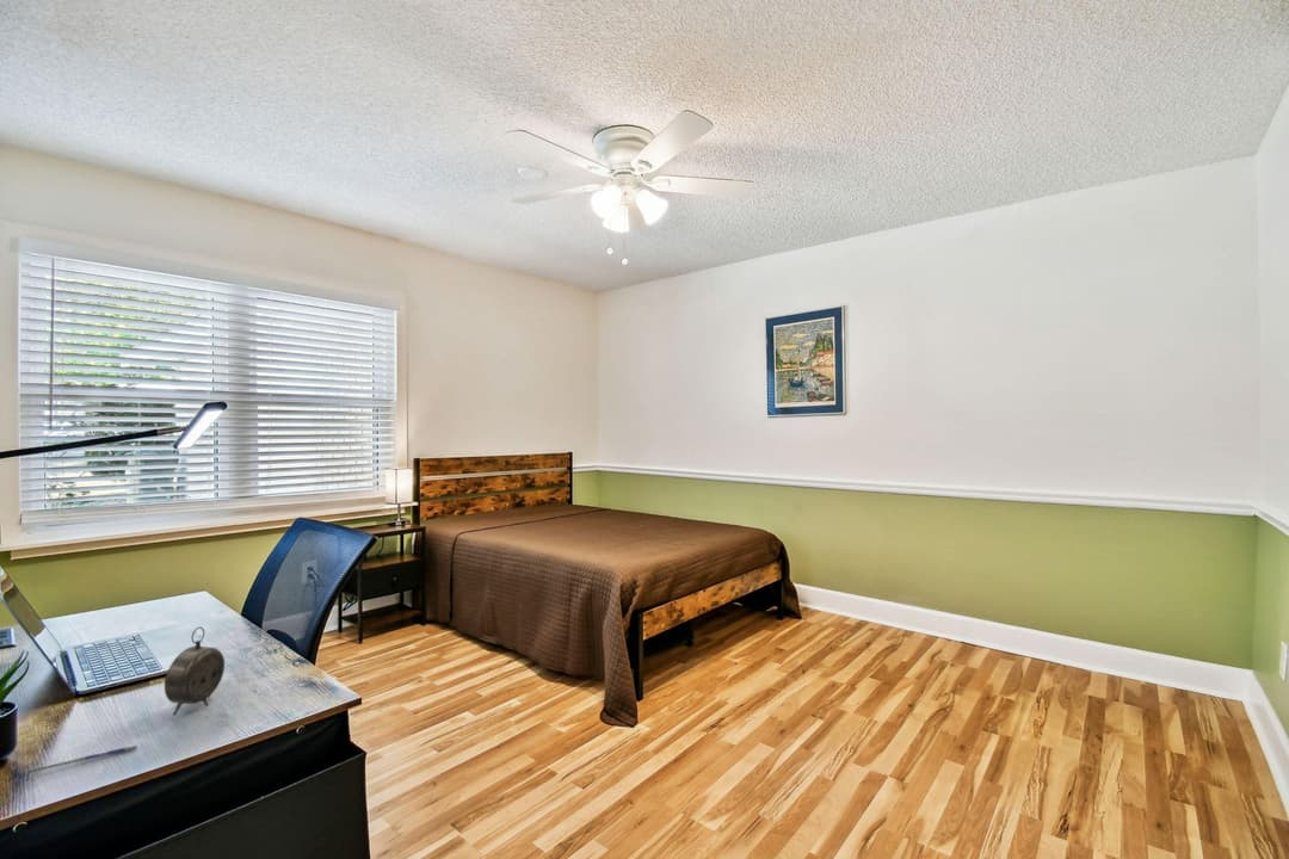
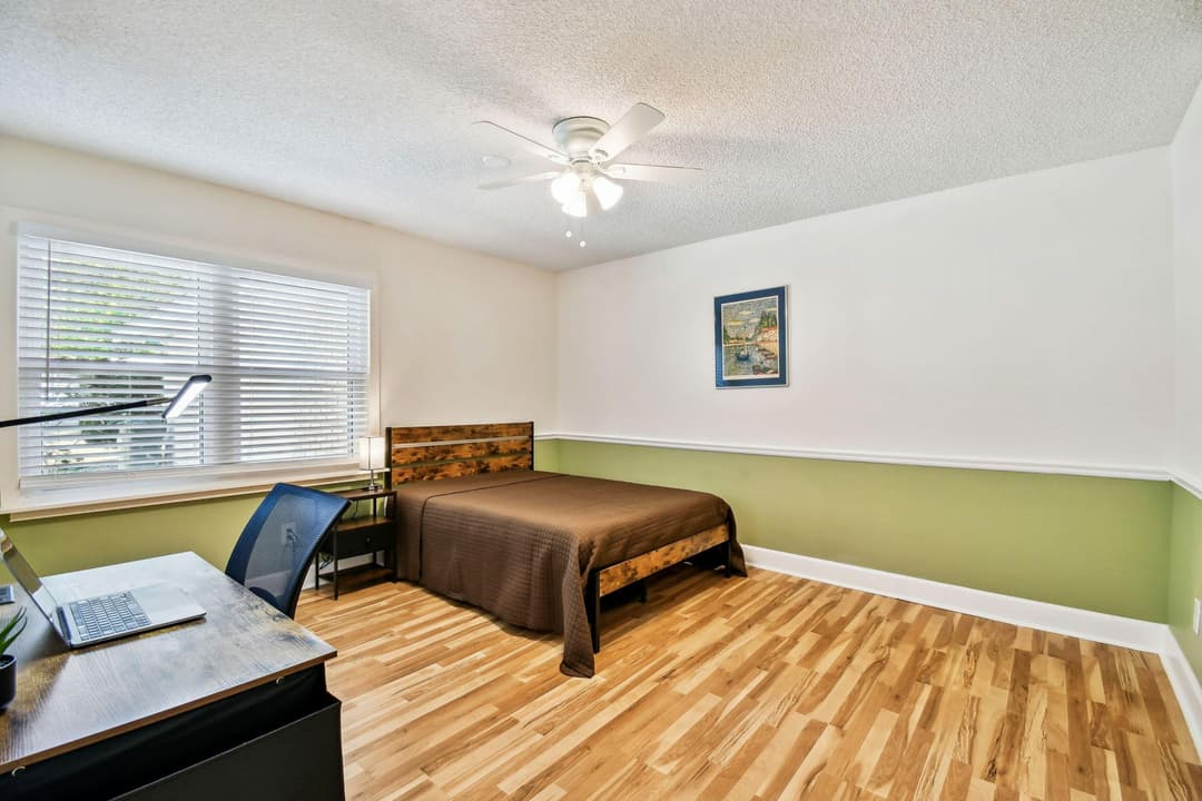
- pen [25,744,137,775]
- alarm clock [164,625,226,717]
